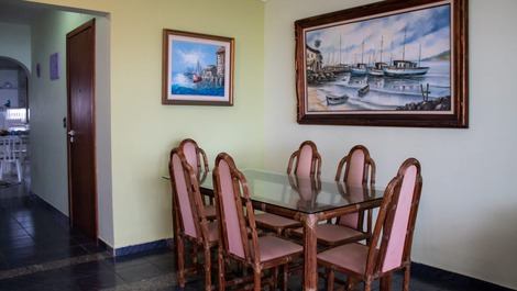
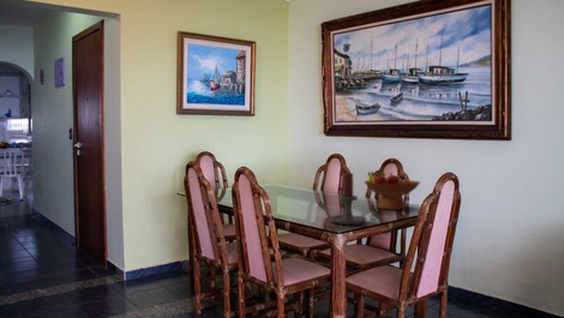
+ candle holder [329,172,378,226]
+ fruit bowl [362,170,421,211]
